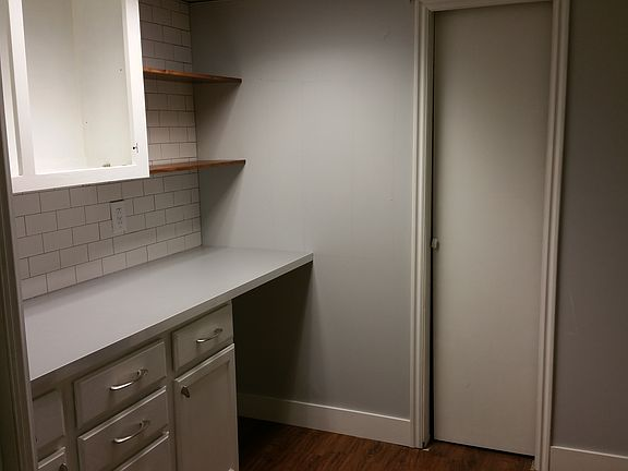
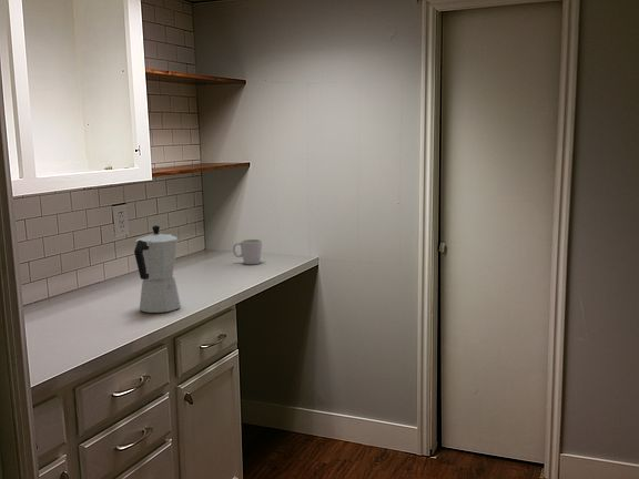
+ mug [232,238,263,265]
+ moka pot [133,224,182,314]
